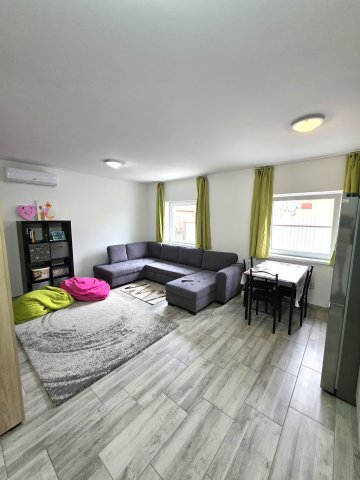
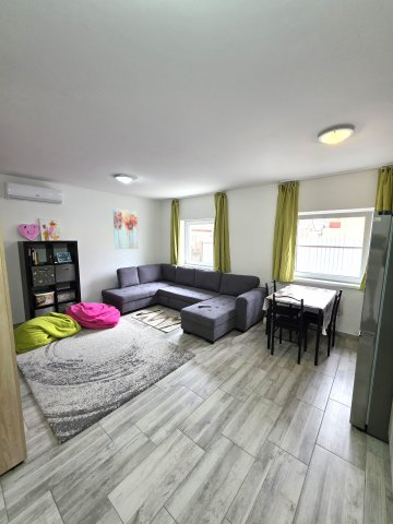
+ wall art [112,207,139,250]
